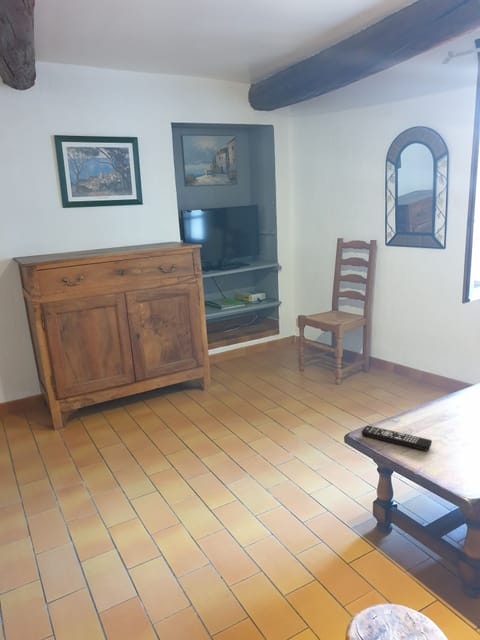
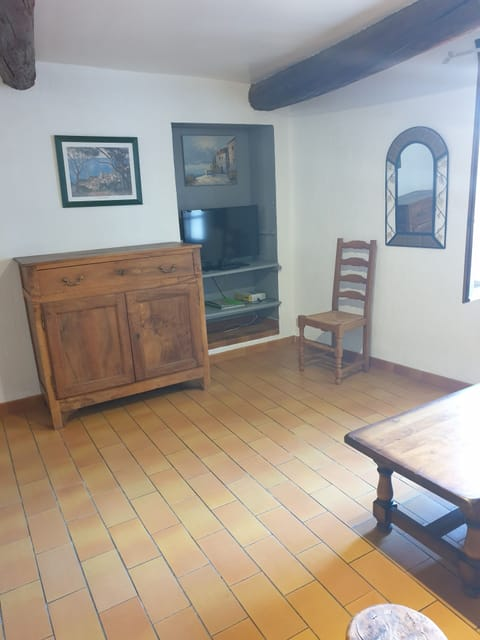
- remote control [360,425,433,452]
